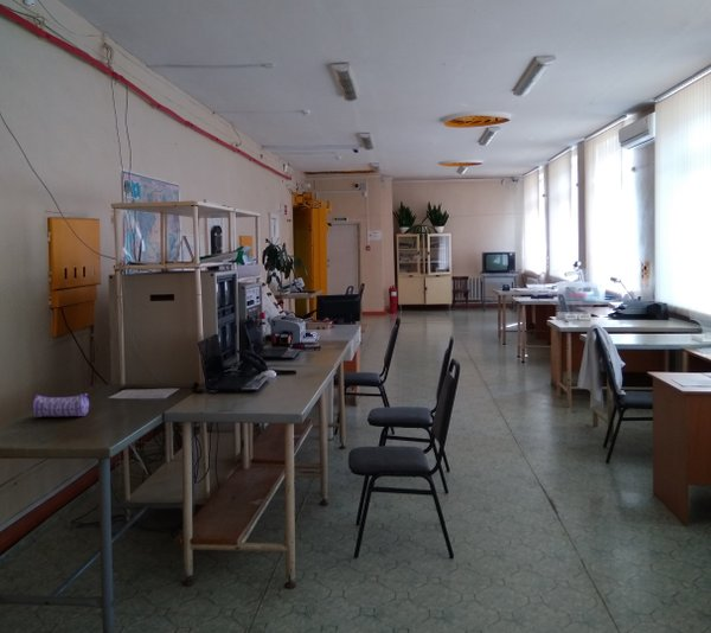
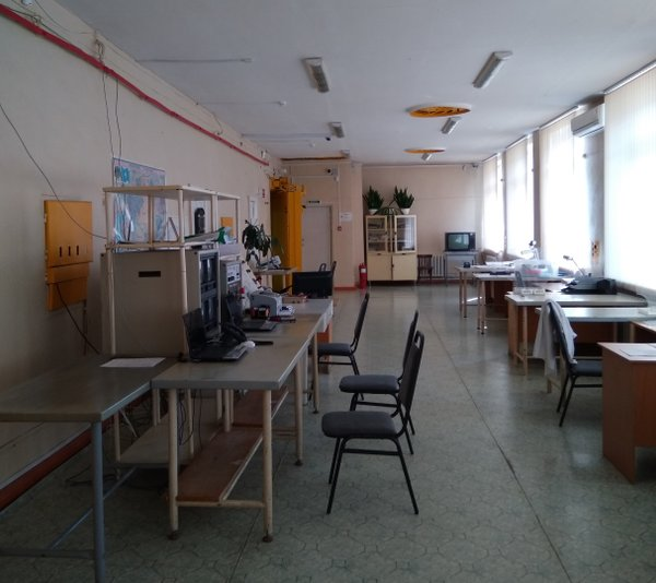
- pencil case [32,392,94,418]
